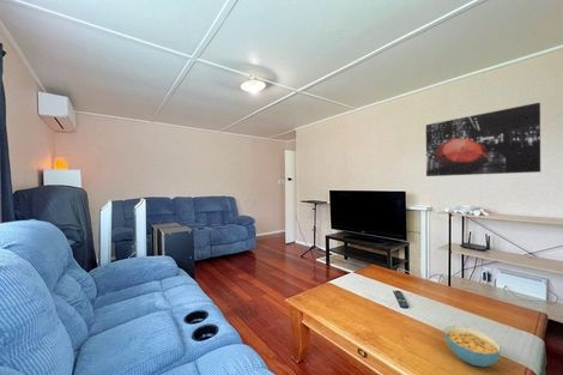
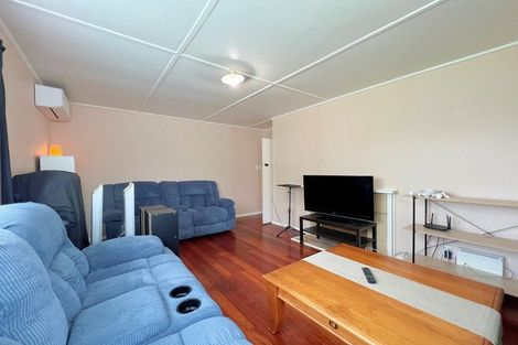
- wall art [425,102,541,177]
- cereal bowl [443,325,502,368]
